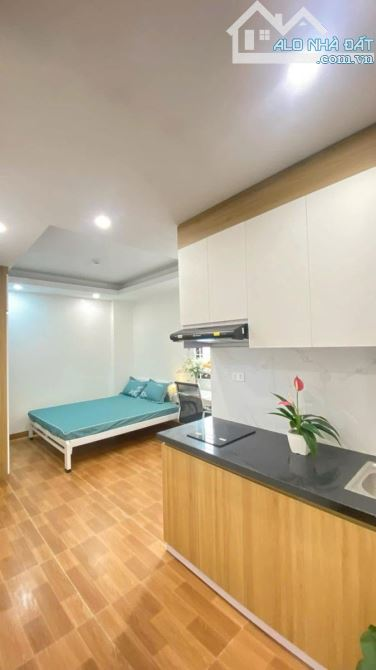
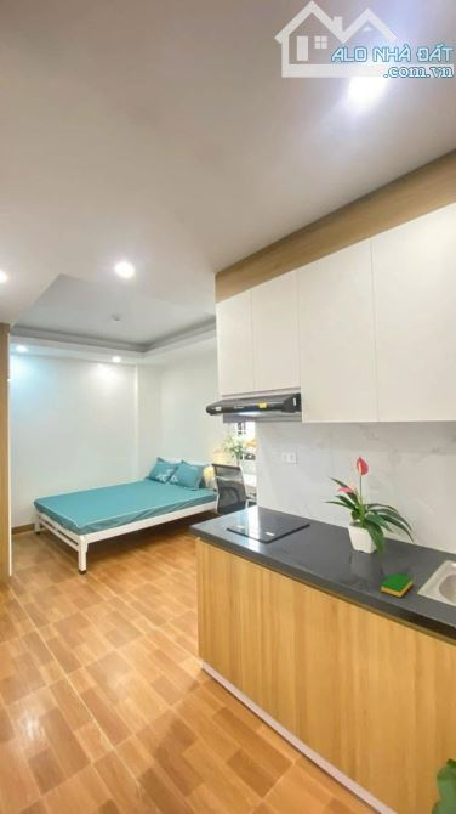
+ dish sponge [380,572,414,598]
